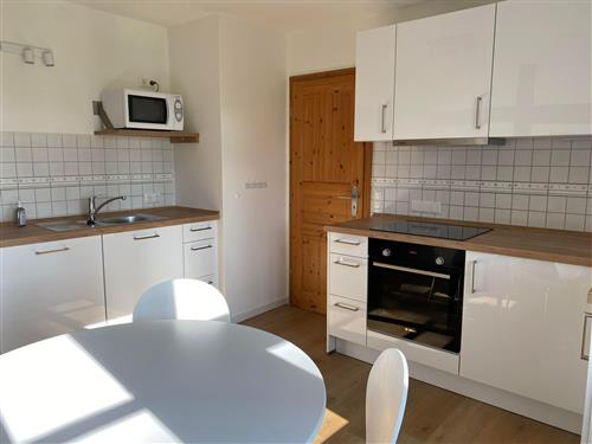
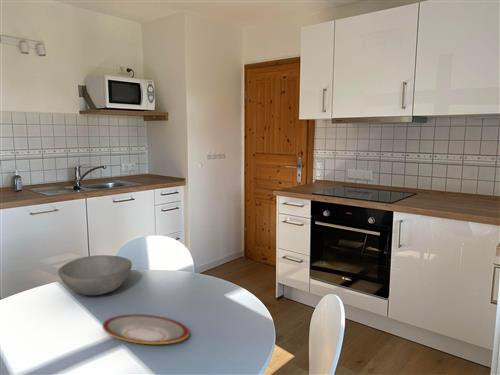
+ plate [102,314,190,345]
+ bowl [57,254,133,296]
